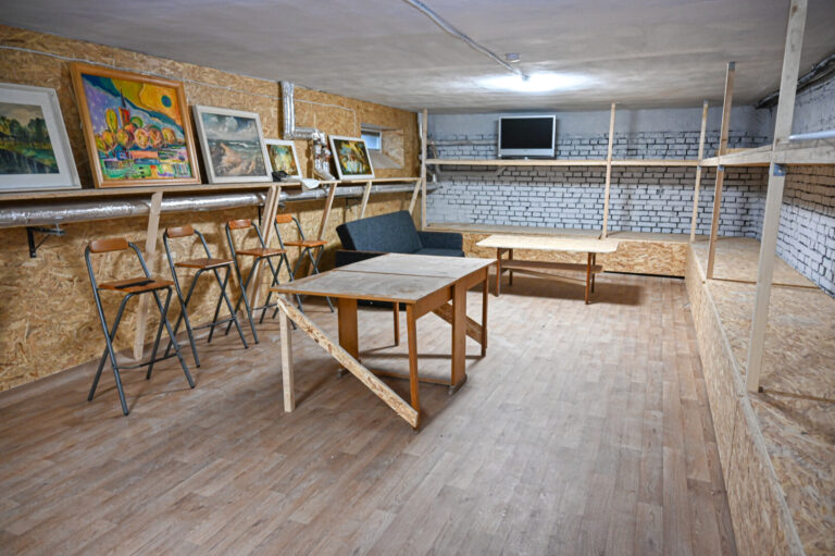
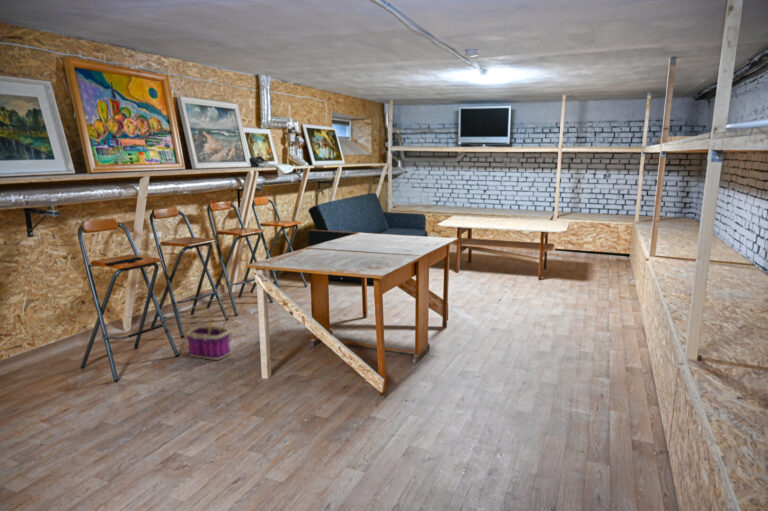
+ basket [185,299,231,361]
